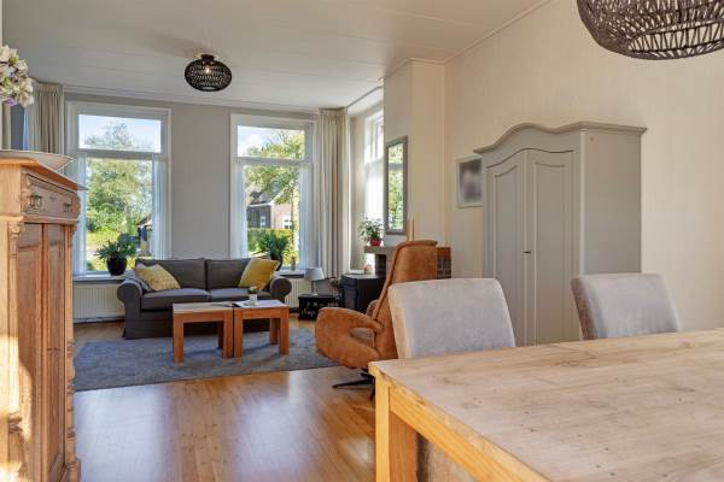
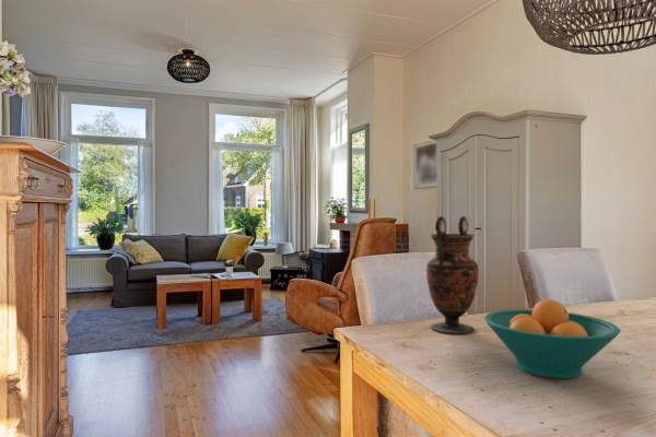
+ fruit bowl [483,298,621,380]
+ vase [425,215,480,334]
